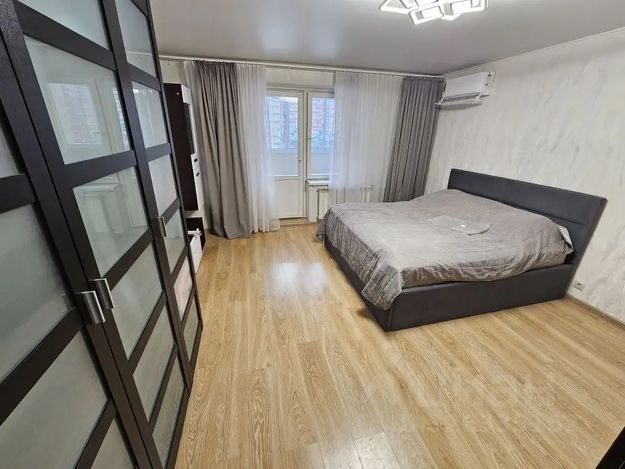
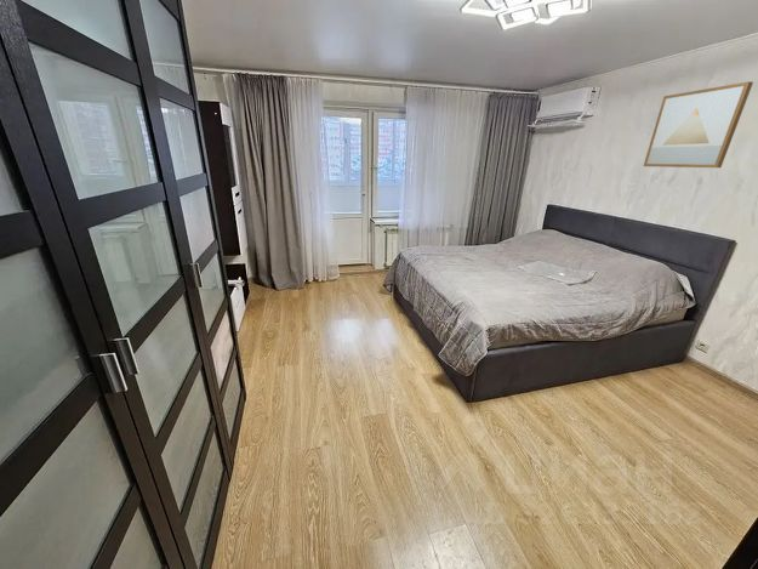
+ wall art [643,80,754,169]
